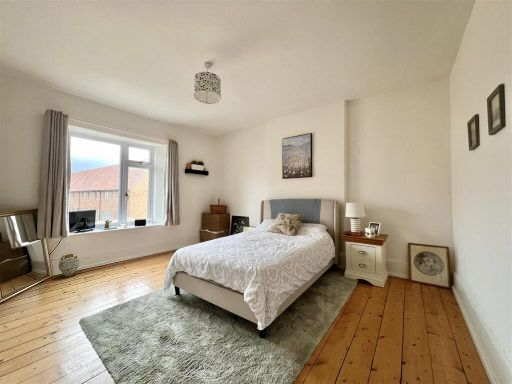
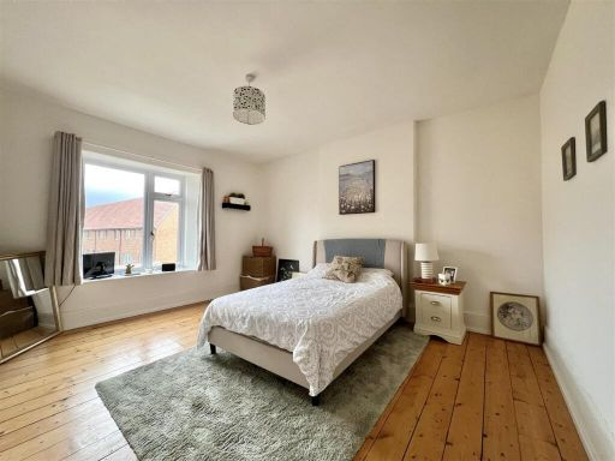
- ceramic jug [57,253,81,277]
